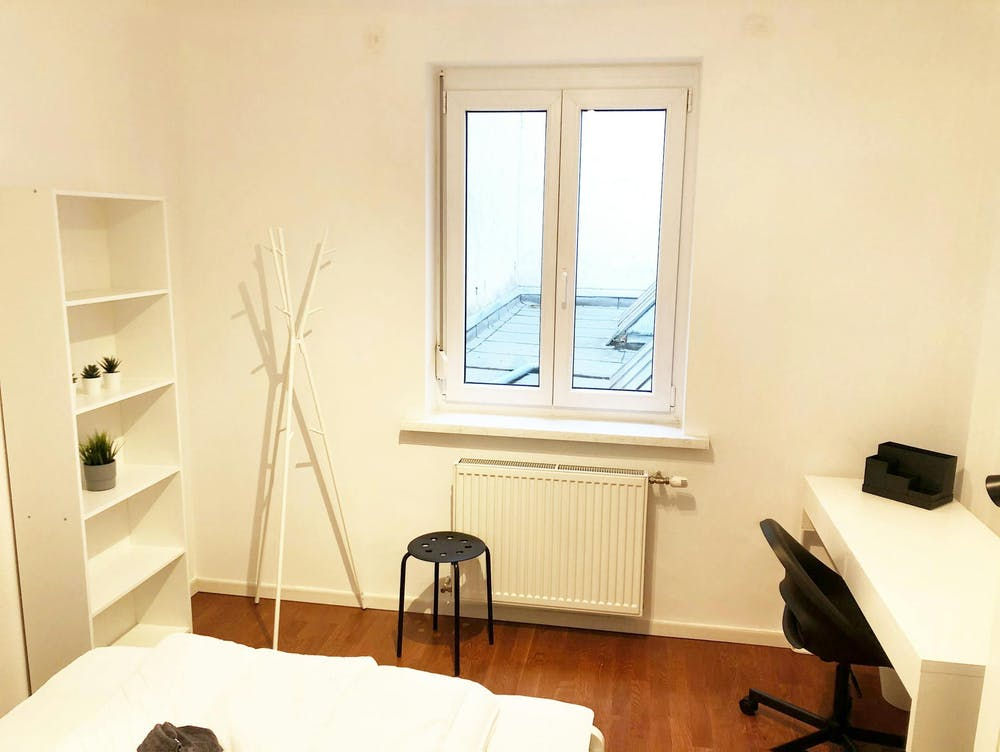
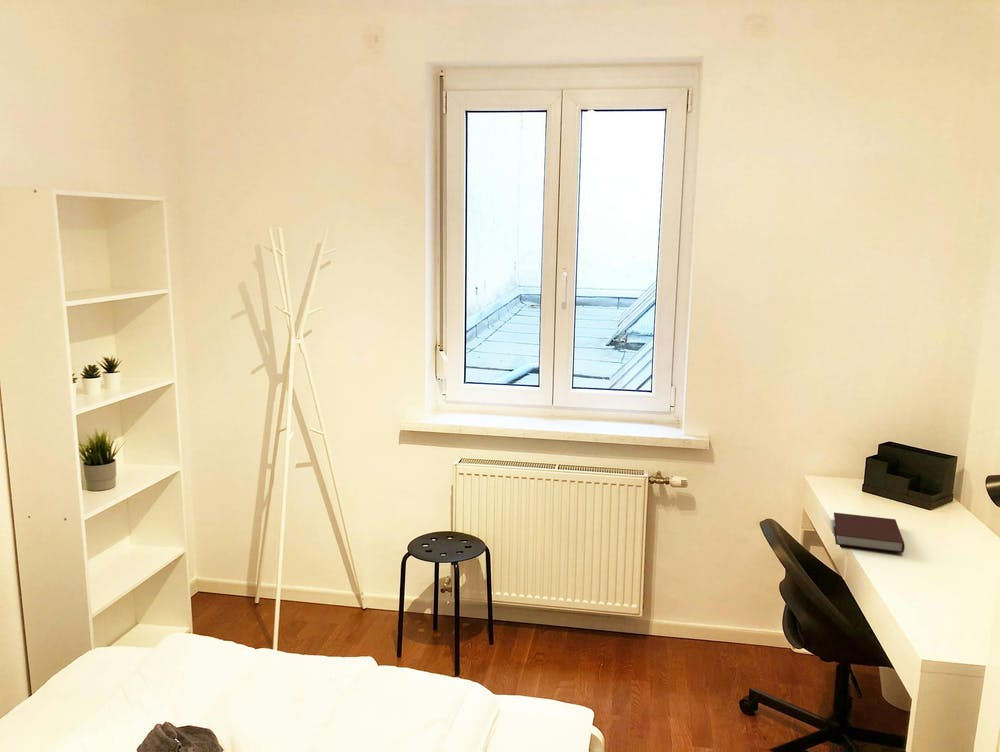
+ notebook [833,512,906,554]
